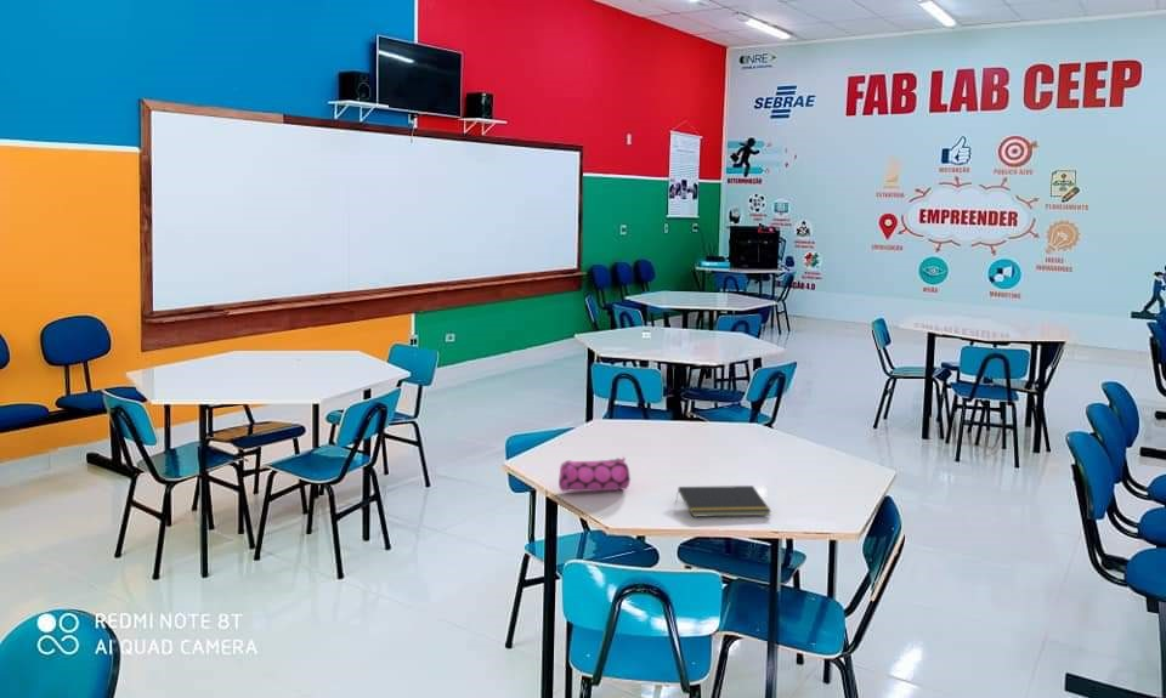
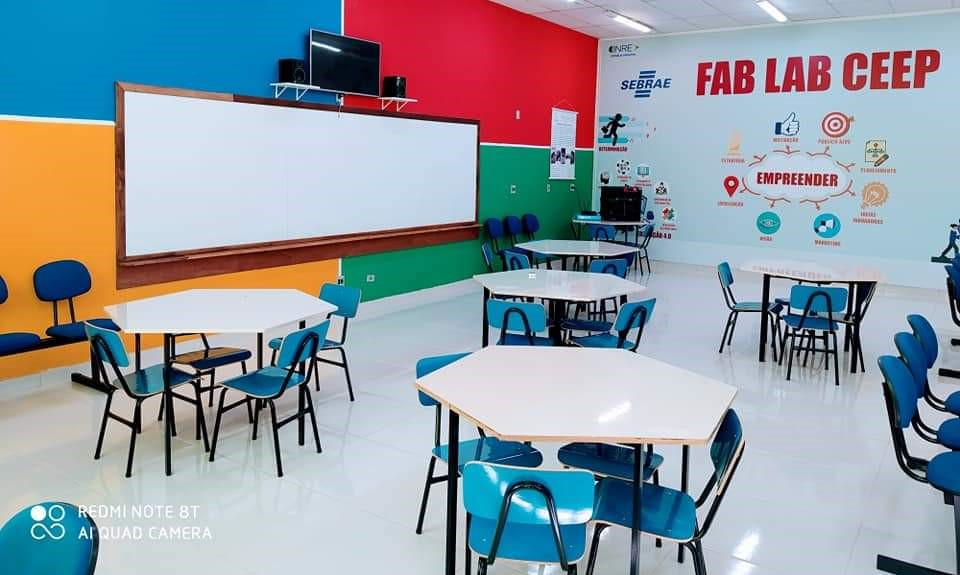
- notepad [675,484,772,518]
- pencil case [557,455,632,493]
